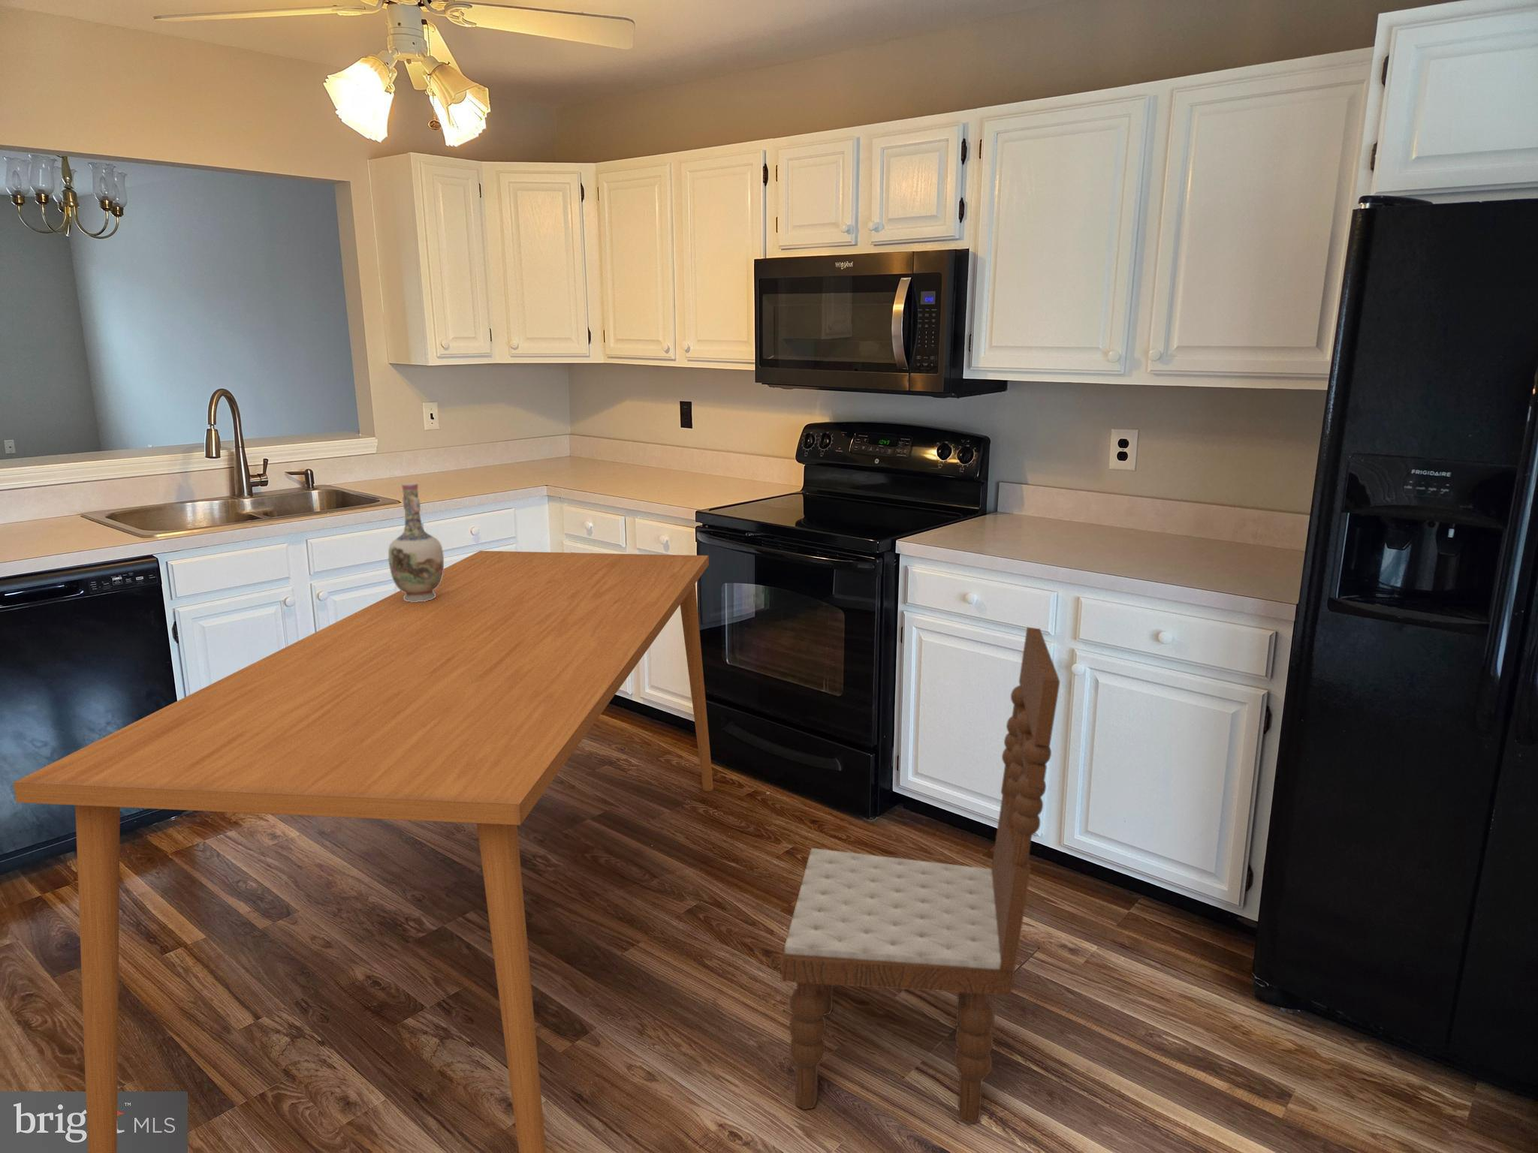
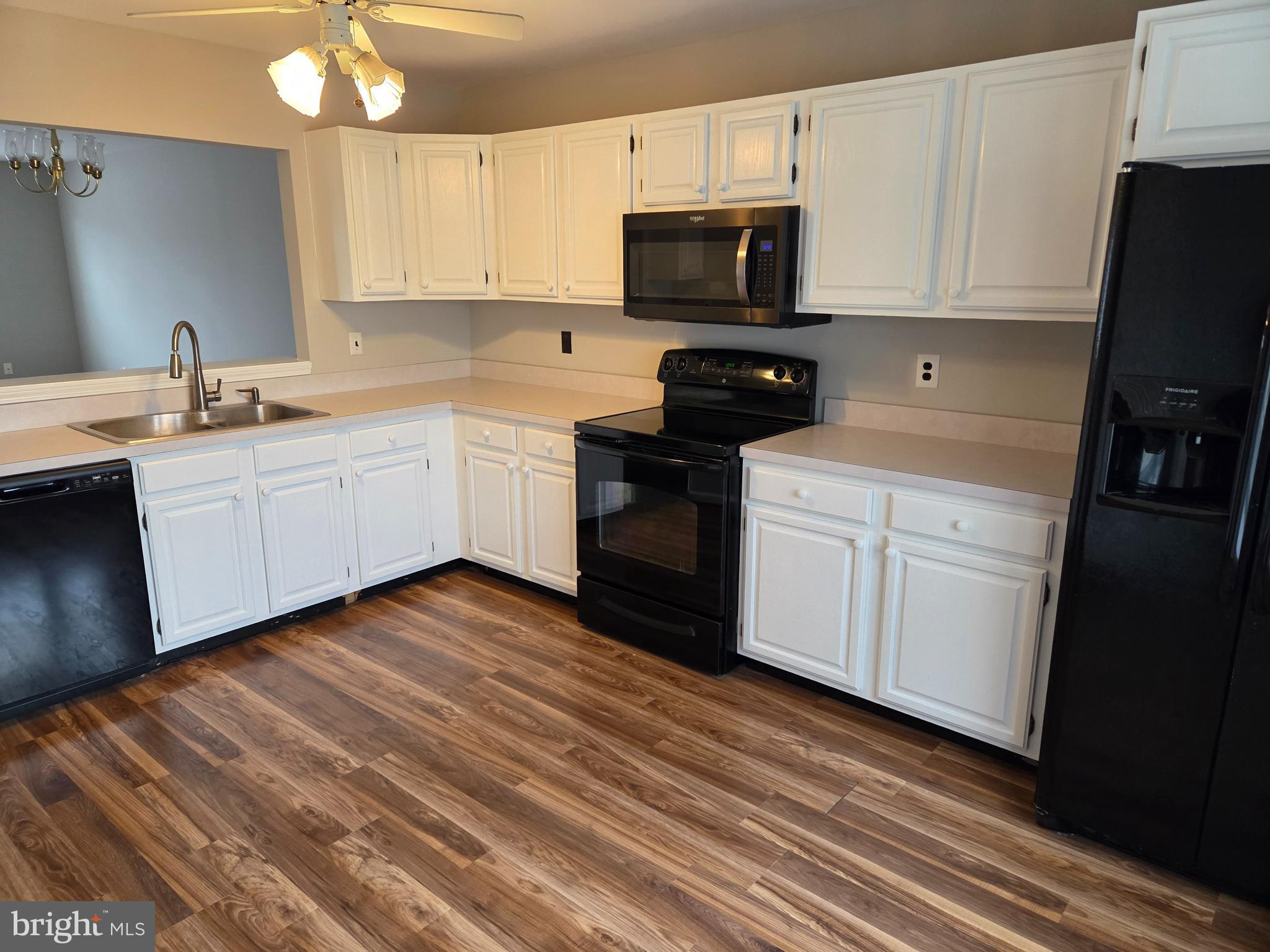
- dining chair [780,626,1061,1124]
- dining table [13,550,715,1153]
- vase [388,482,444,602]
